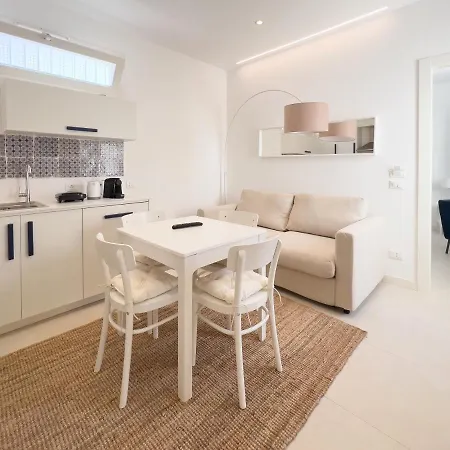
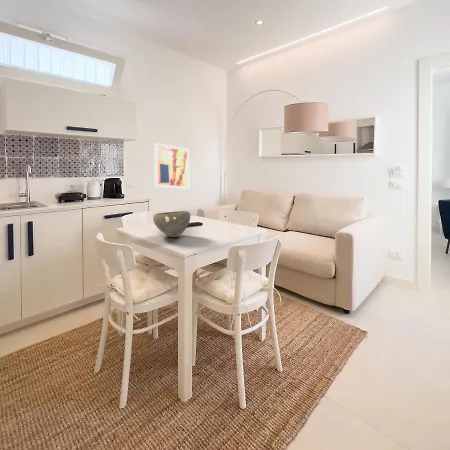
+ bowl [152,210,191,238]
+ wall art [153,142,190,190]
